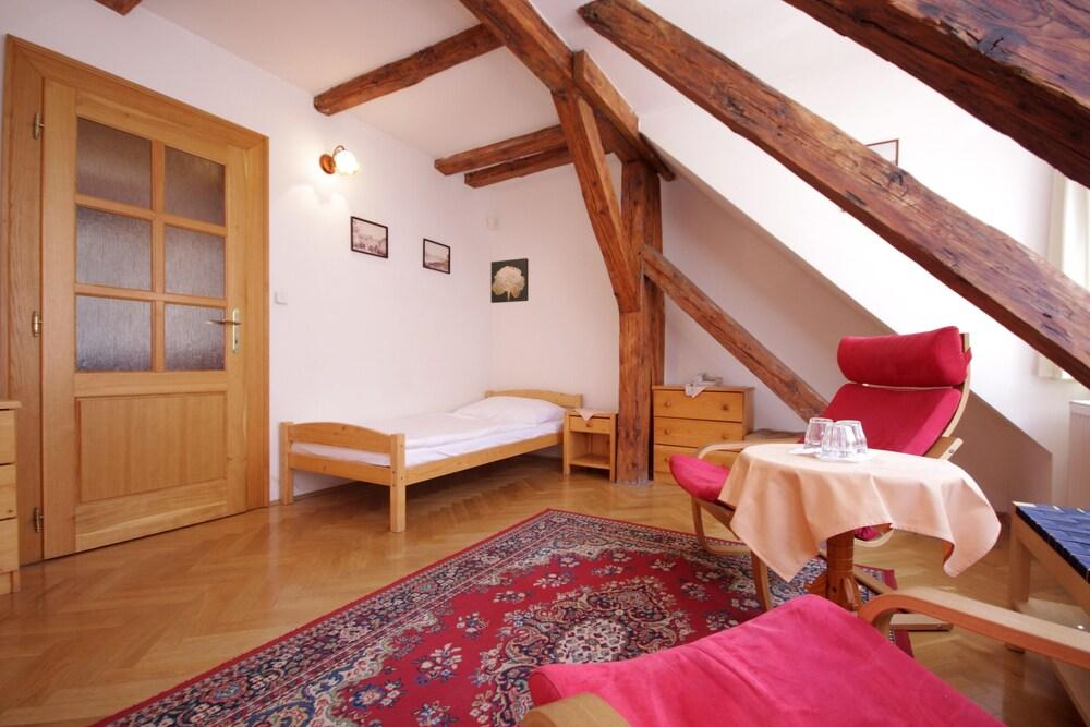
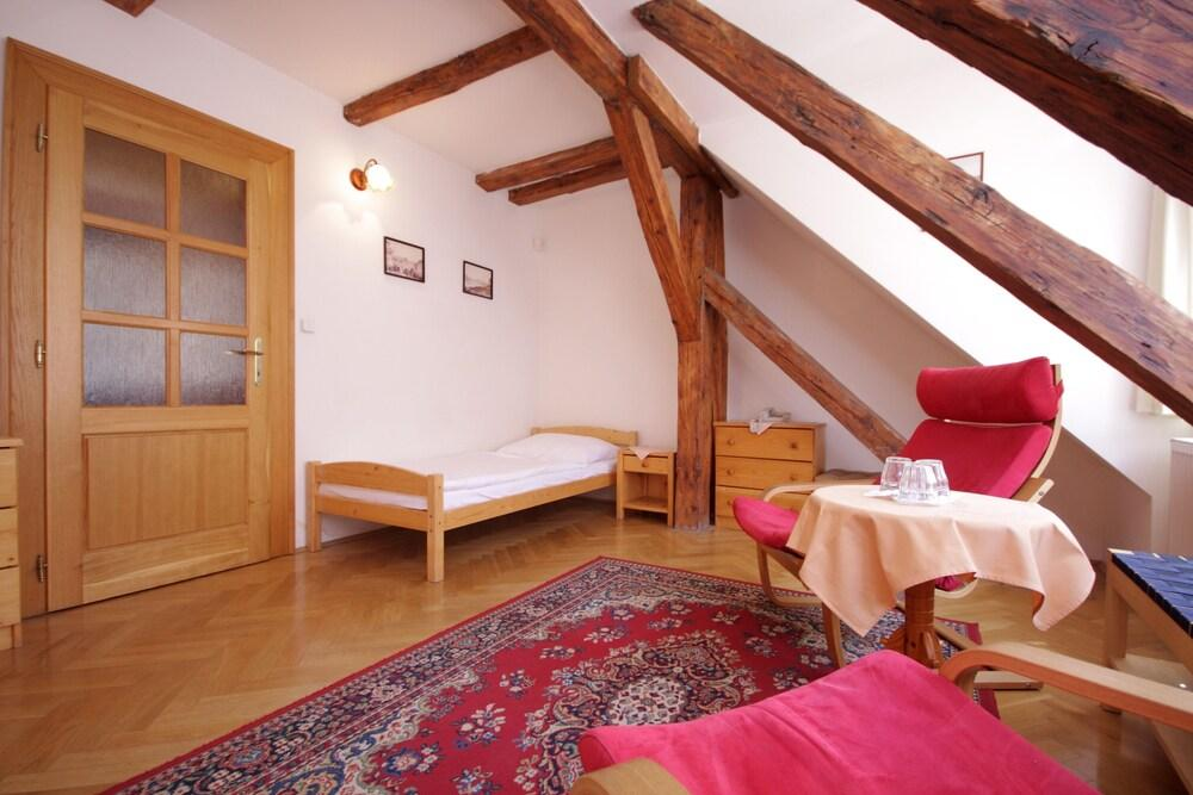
- wall art [489,257,530,304]
